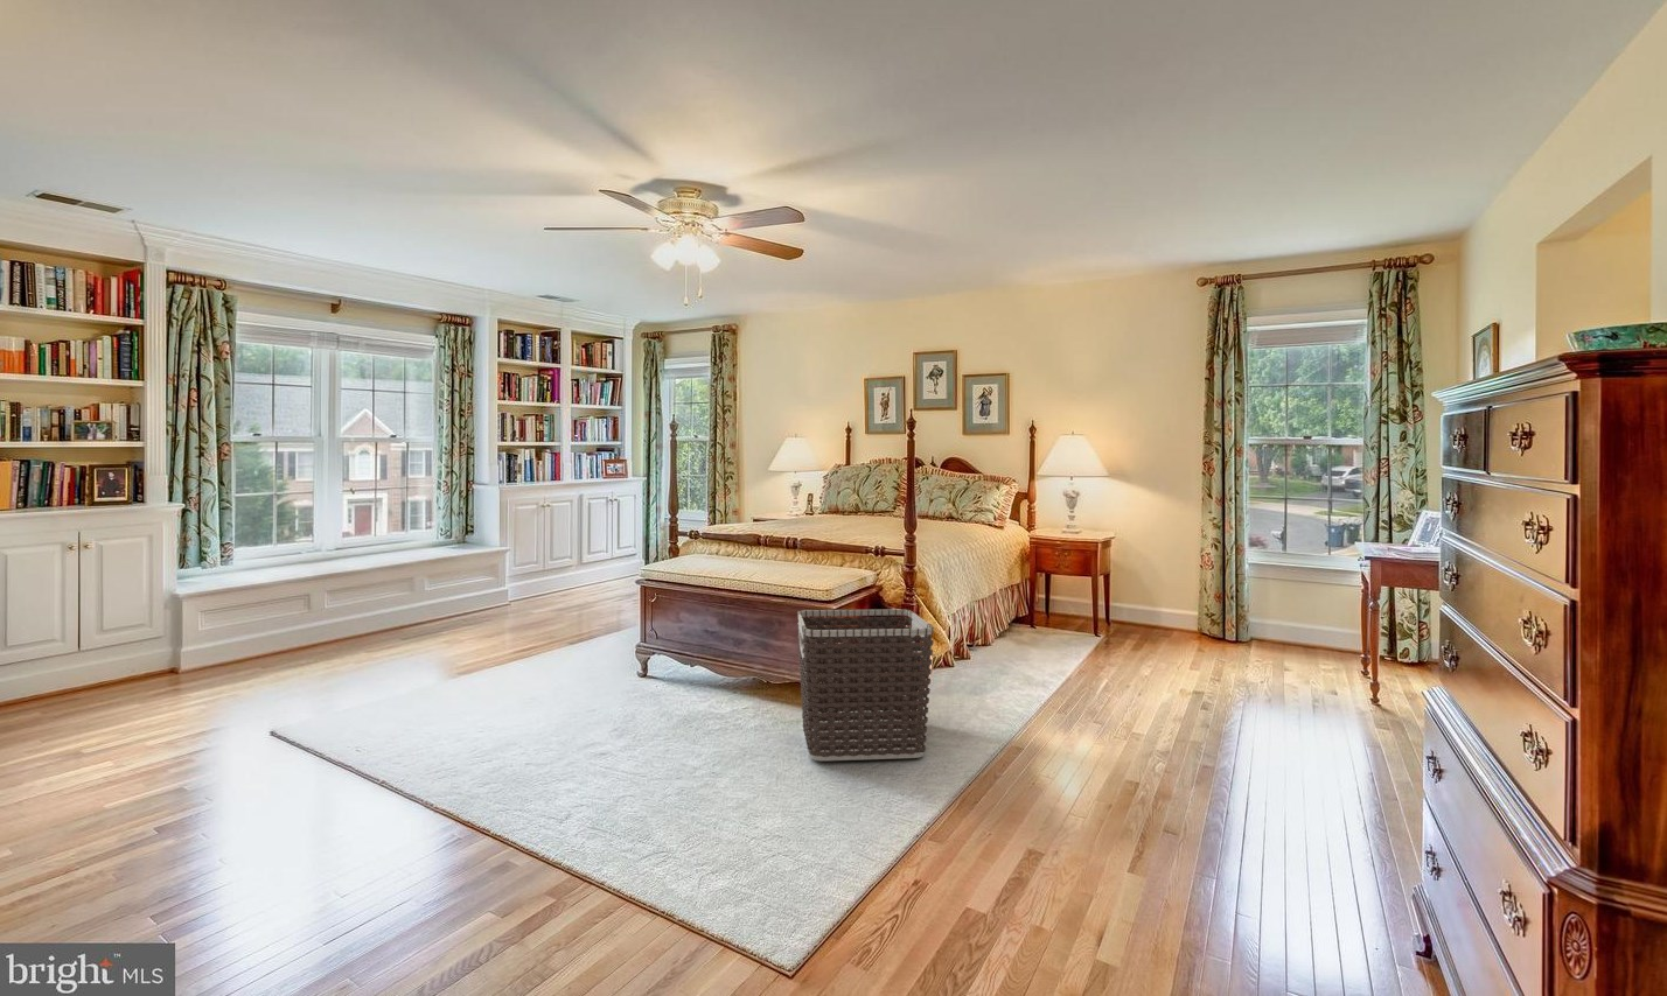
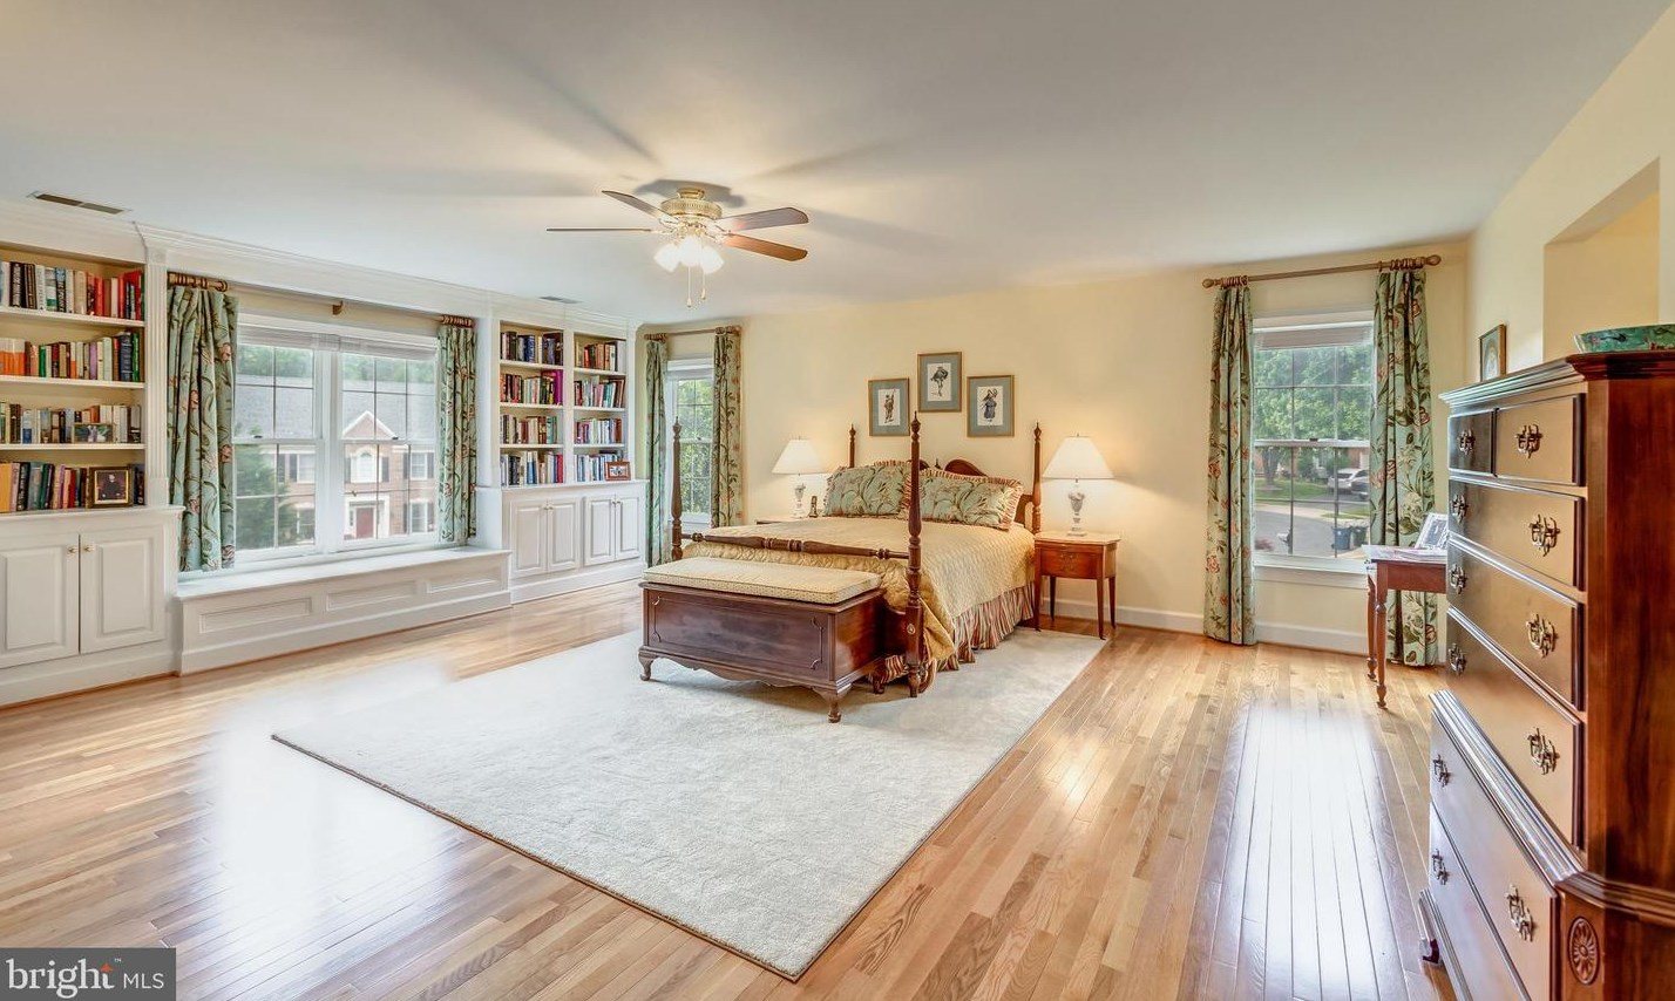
- clothes hamper [796,607,935,761]
